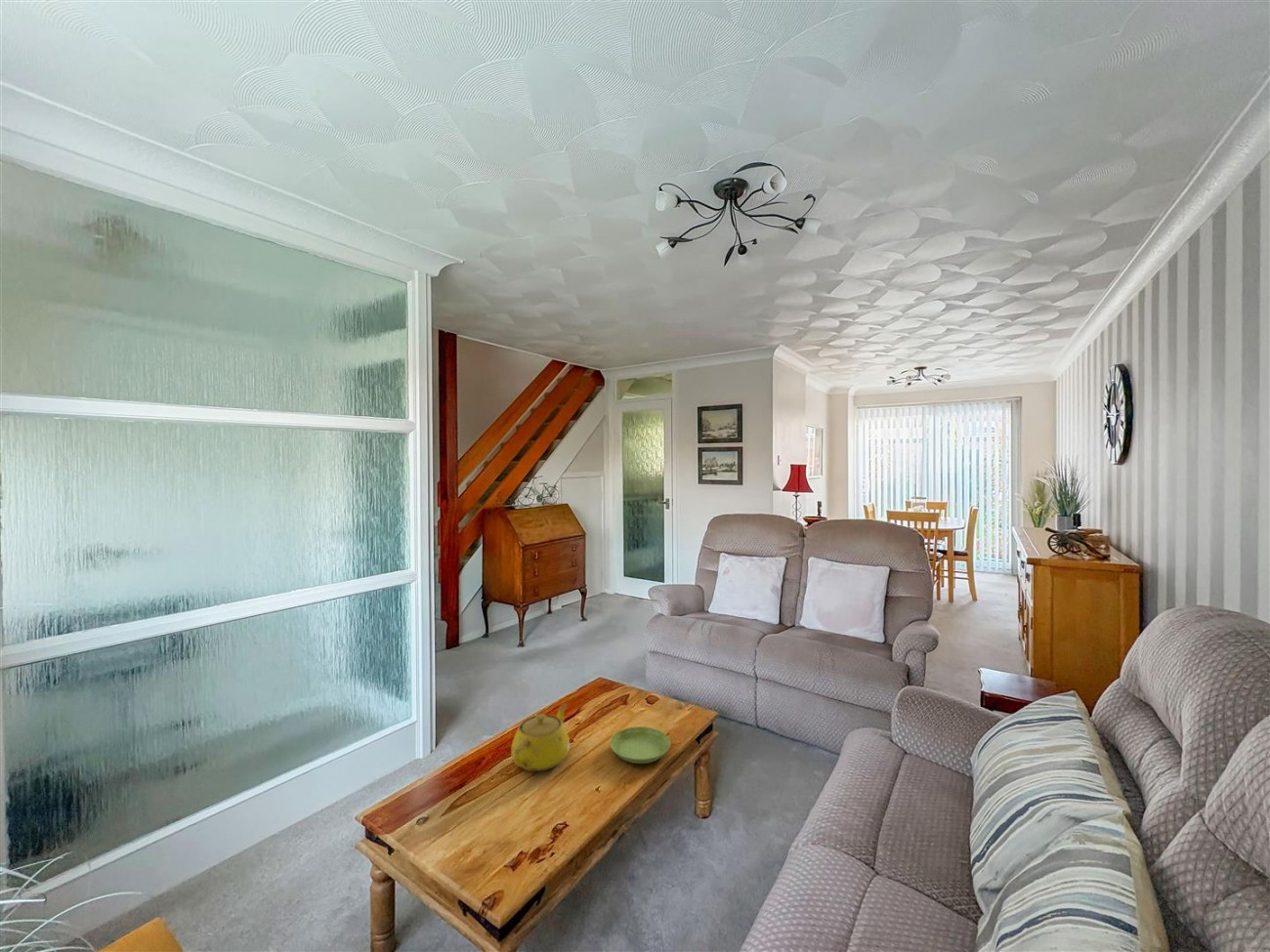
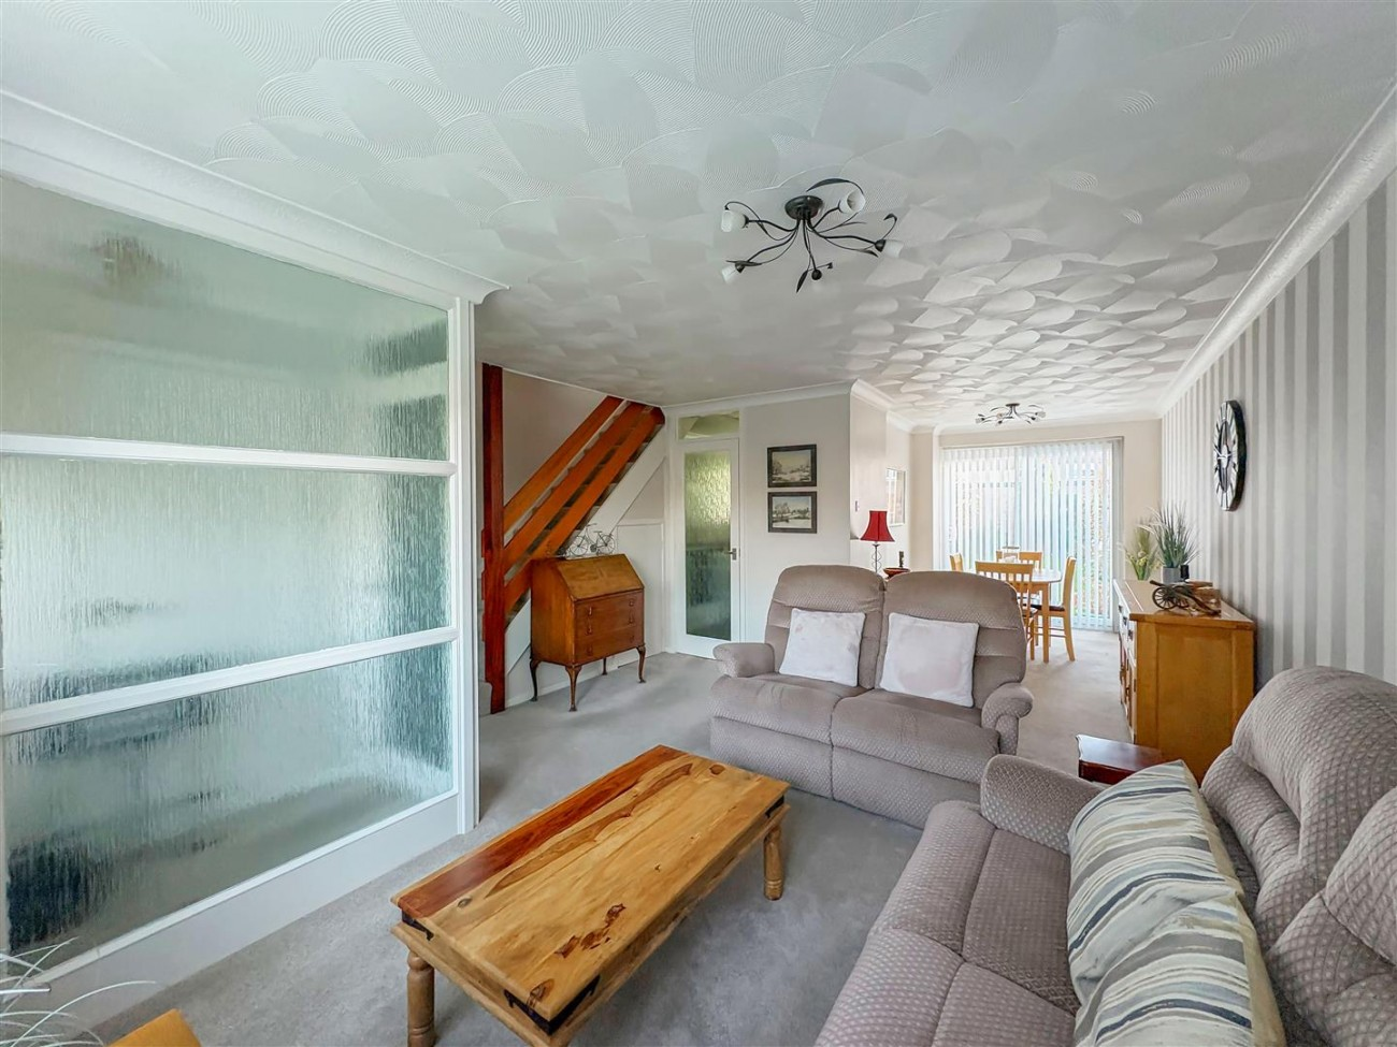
- saucer [610,725,671,765]
- teapot [510,703,571,772]
